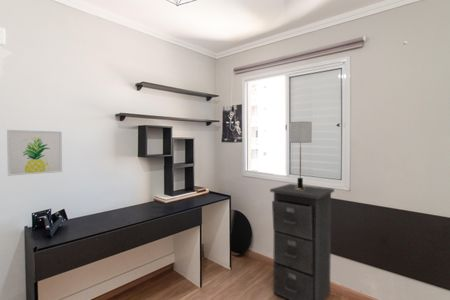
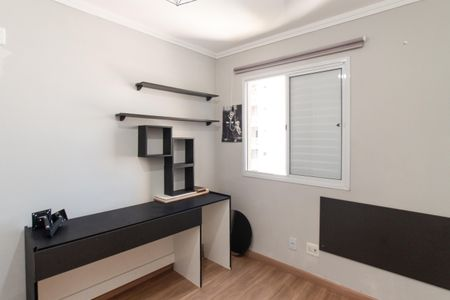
- wall art [6,129,63,177]
- table lamp [289,121,313,190]
- filing cabinet [269,183,335,300]
